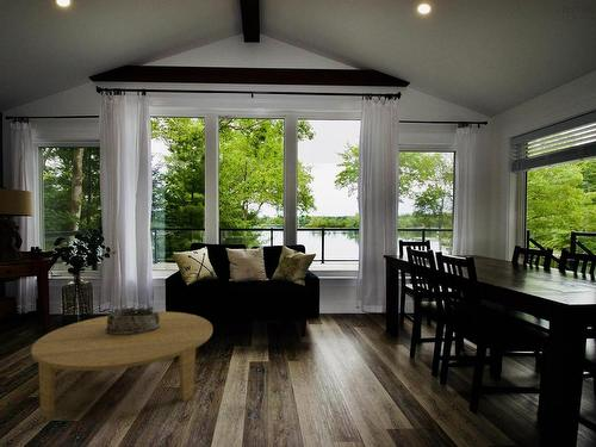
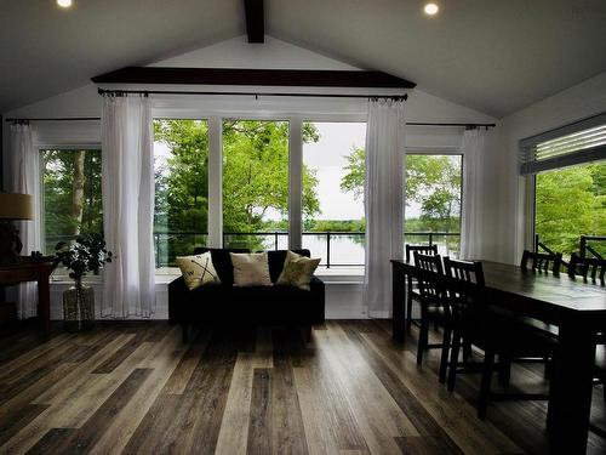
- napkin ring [105,306,160,335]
- coffee table [30,310,213,418]
